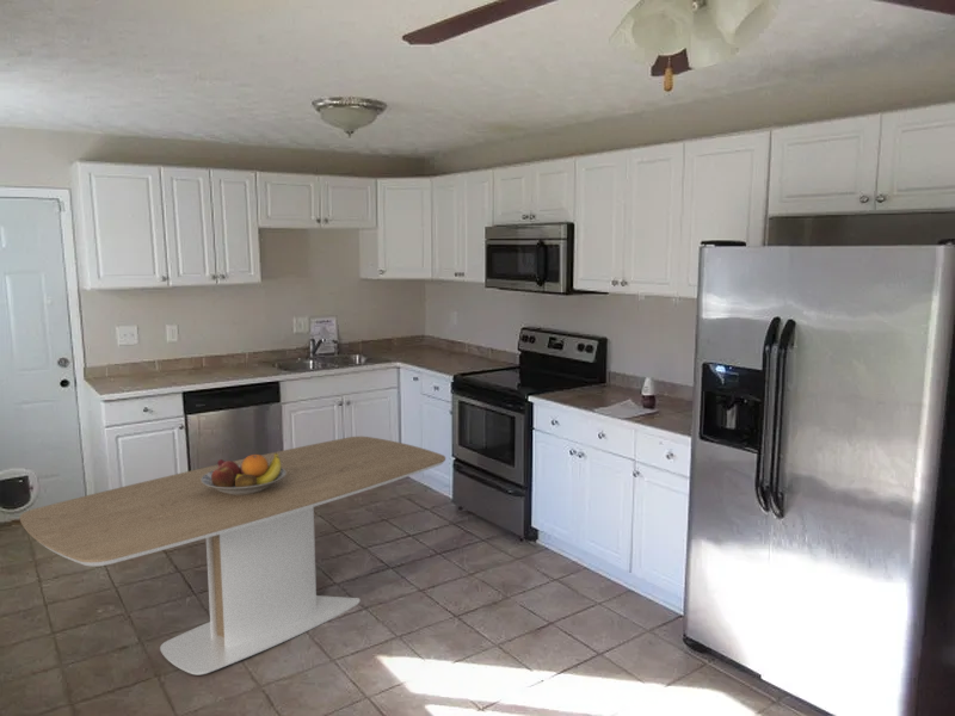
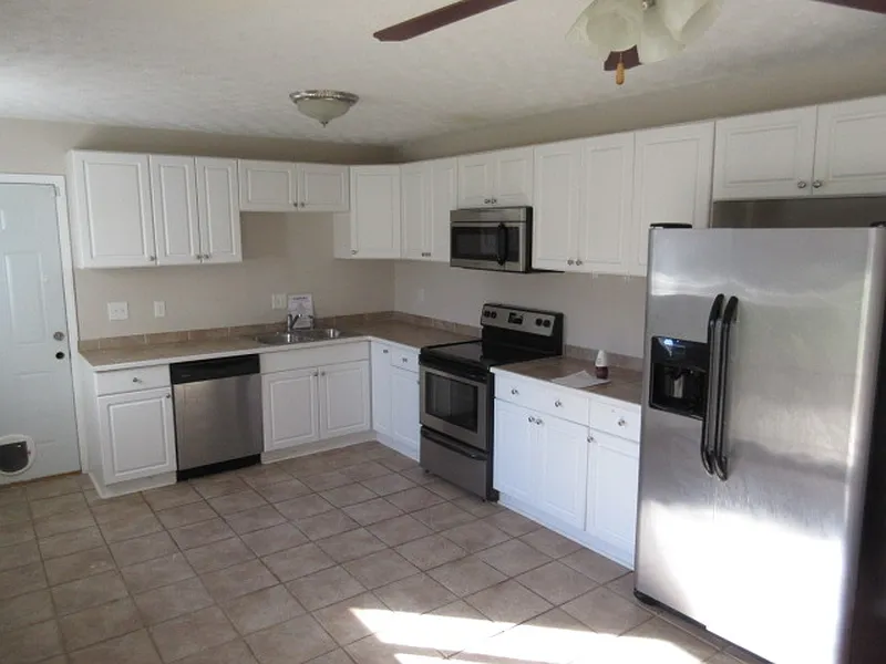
- dining table [19,436,446,675]
- fruit bowl [202,451,285,495]
